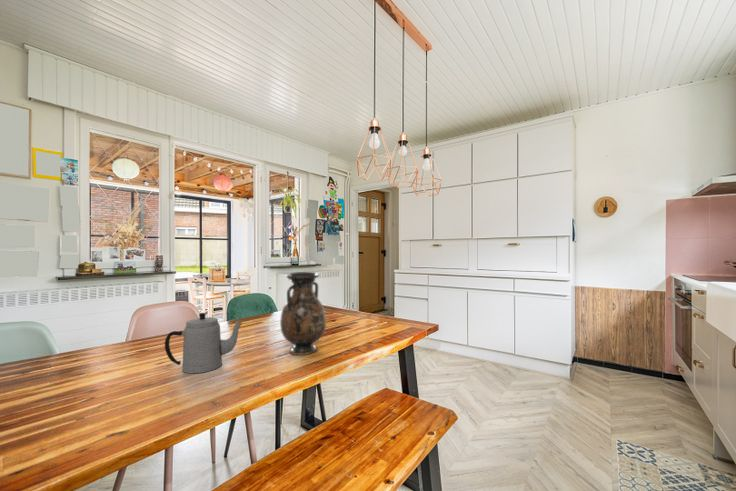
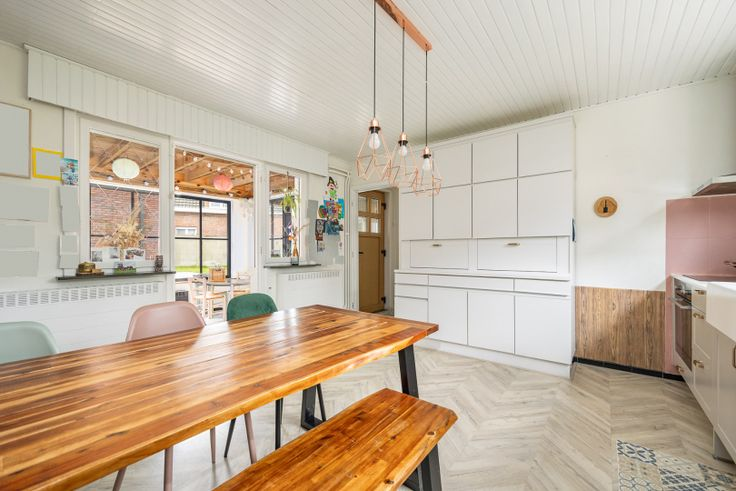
- teapot [164,312,243,374]
- vase [279,271,327,356]
